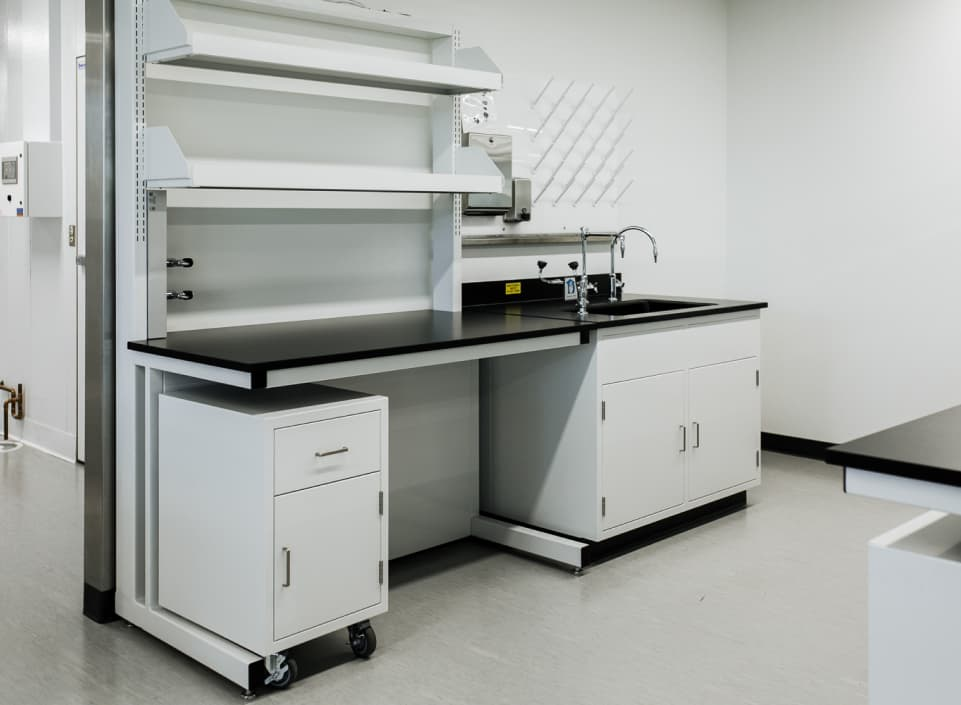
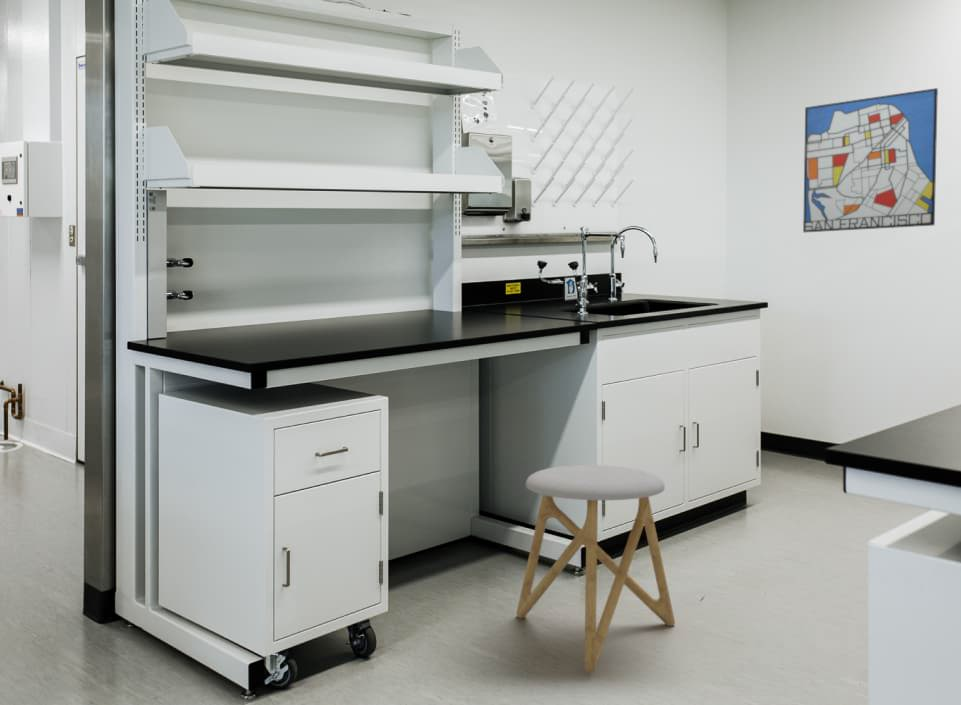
+ stool [516,464,676,673]
+ wall art [802,87,939,233]
